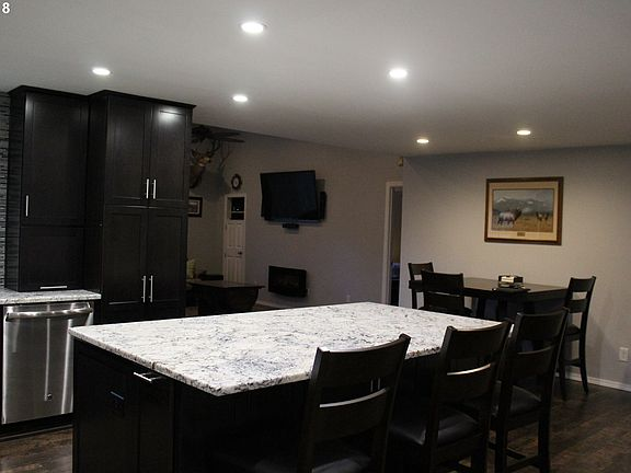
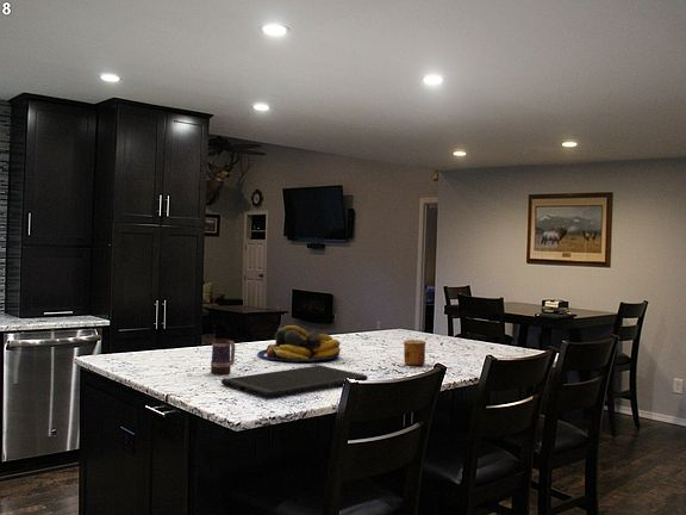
+ cutting board [220,364,369,399]
+ fruit bowl [256,324,342,362]
+ mug [210,337,236,376]
+ cup [403,339,428,367]
